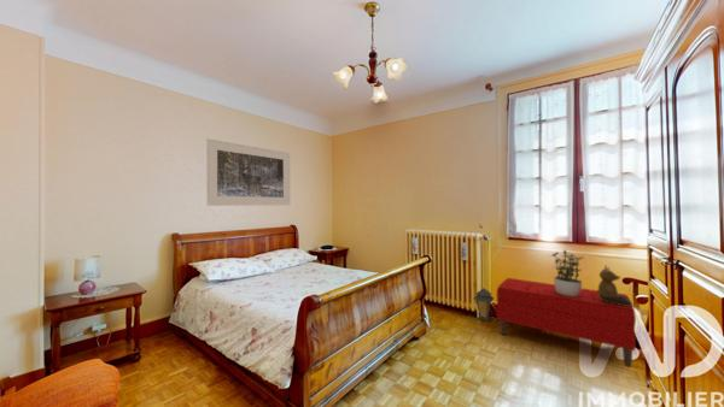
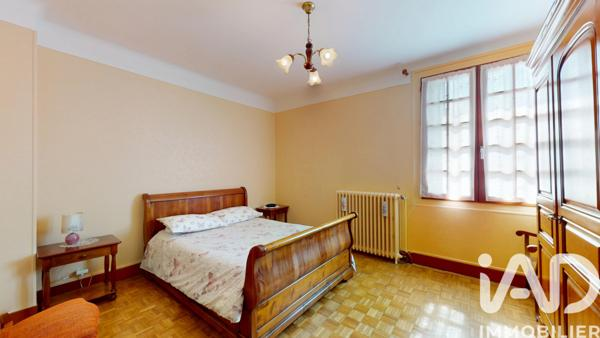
- potted plant [549,249,584,296]
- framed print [205,137,291,207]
- lantern [473,287,495,323]
- bench [496,277,637,368]
- bear [597,264,634,306]
